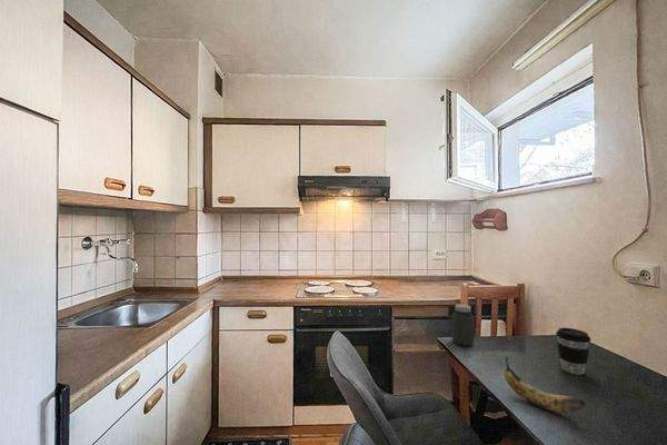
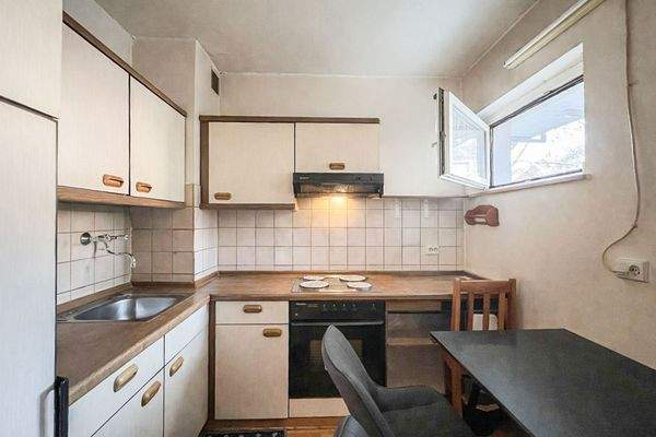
- jar [451,304,475,347]
- banana [504,354,587,414]
- coffee cup [555,327,591,376]
